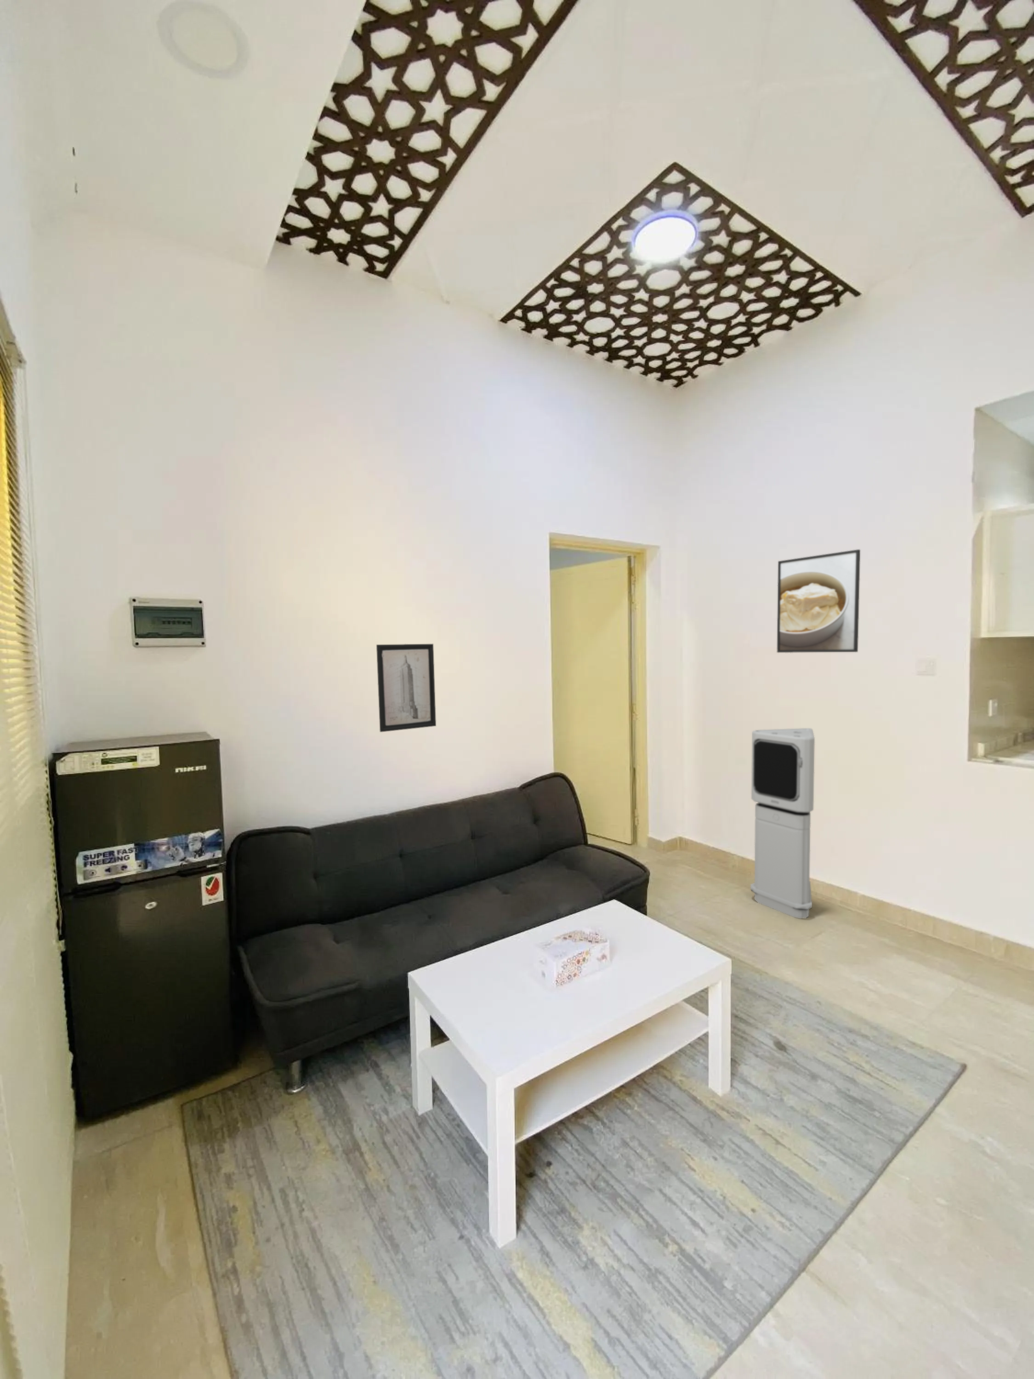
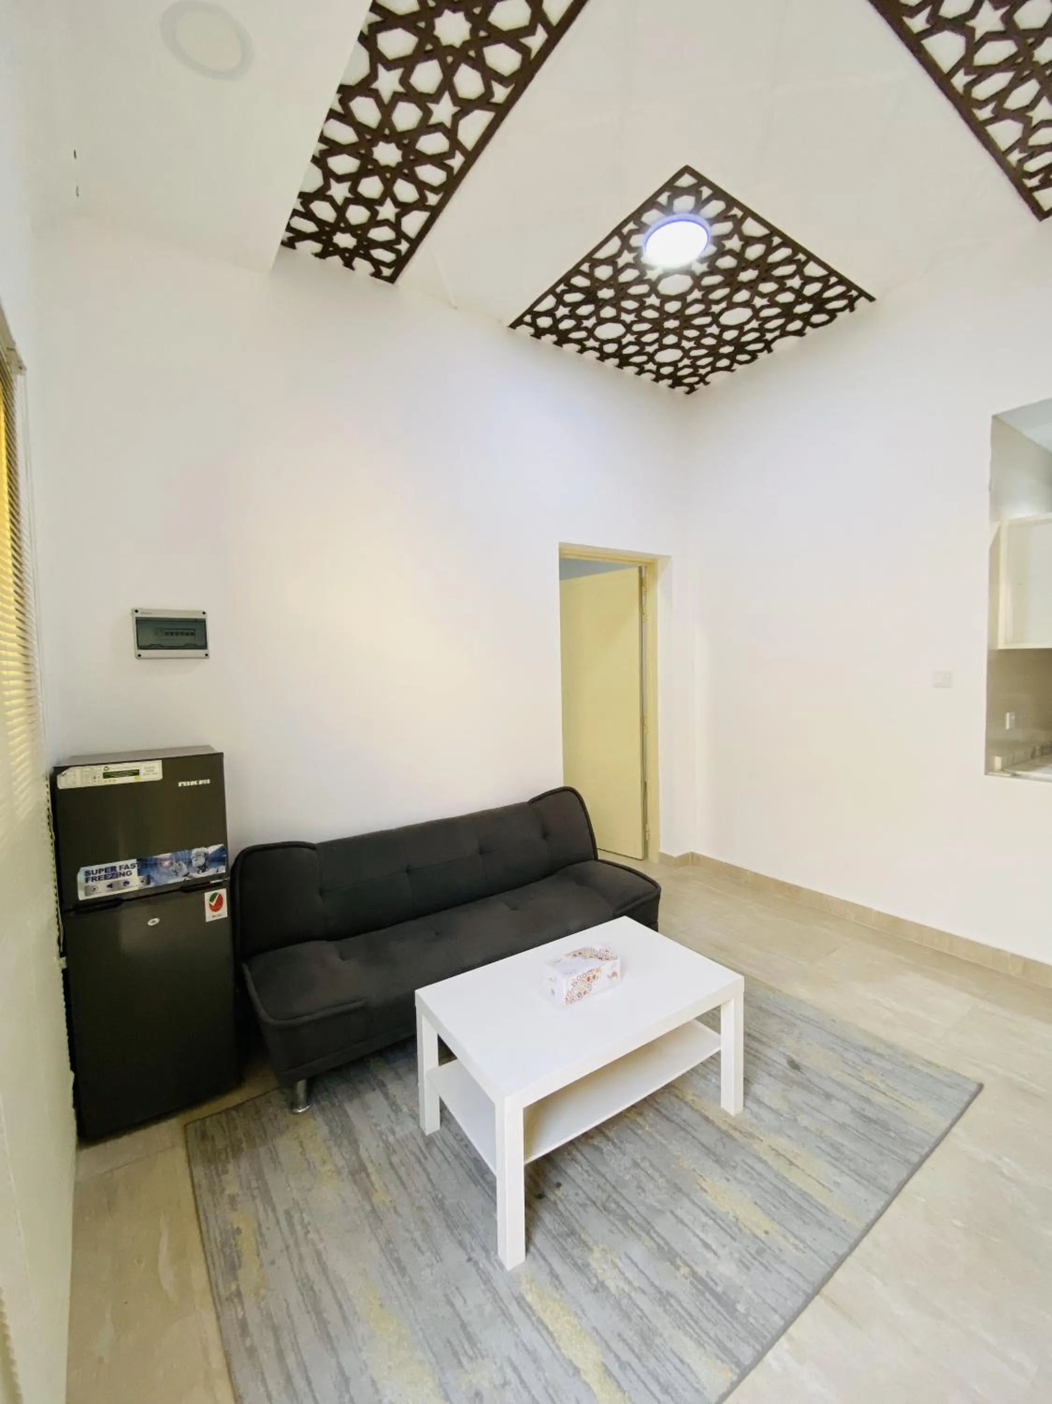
- air purifier [751,728,816,919]
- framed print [777,548,860,654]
- wall art [376,644,437,733]
